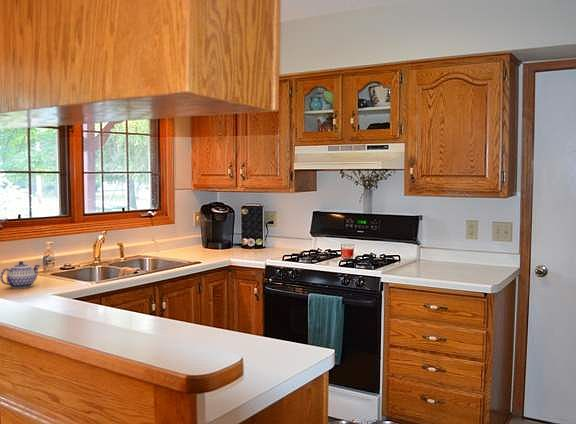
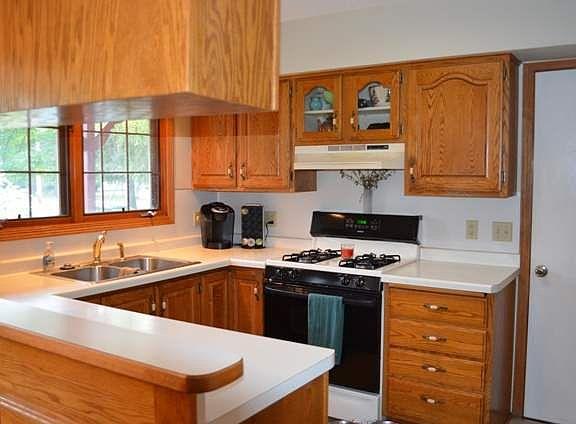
- teapot [0,260,42,289]
